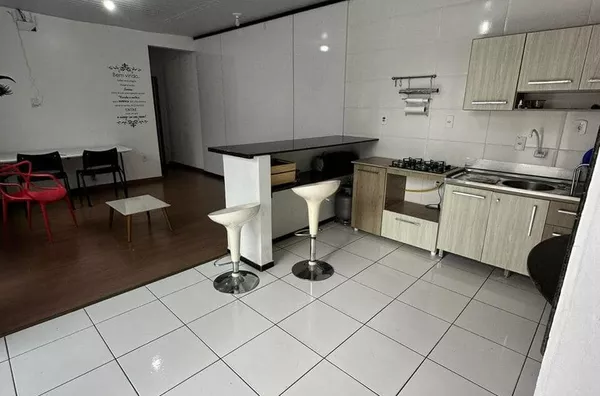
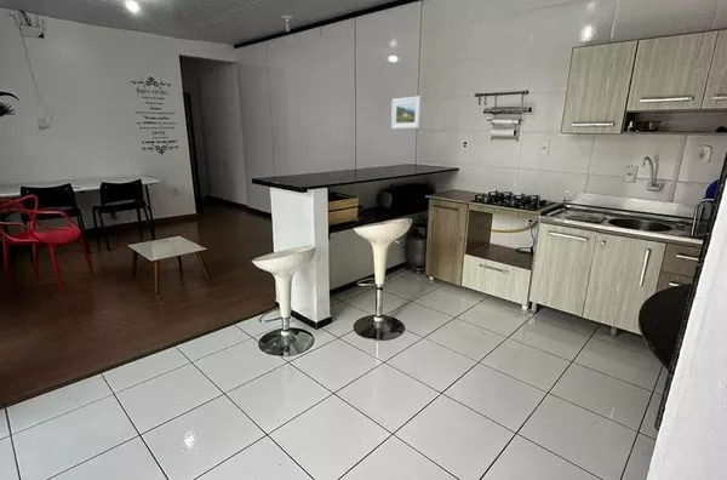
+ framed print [390,95,422,130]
